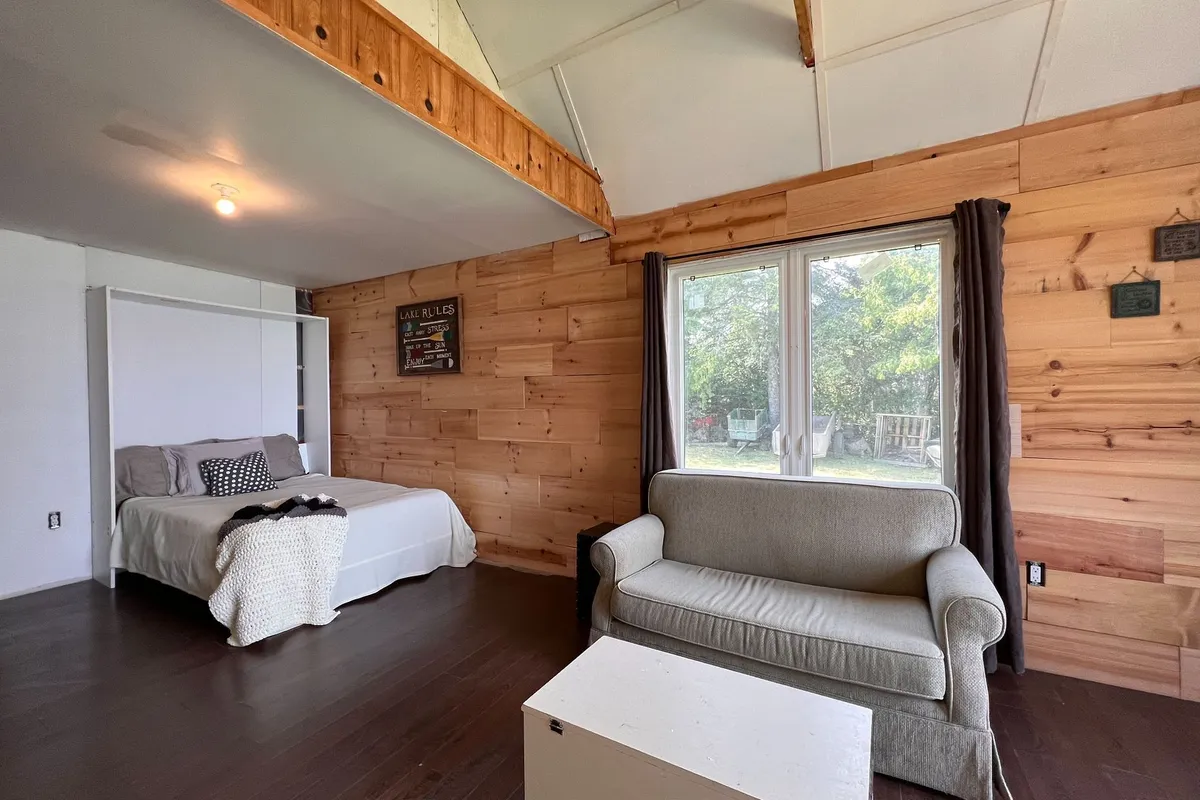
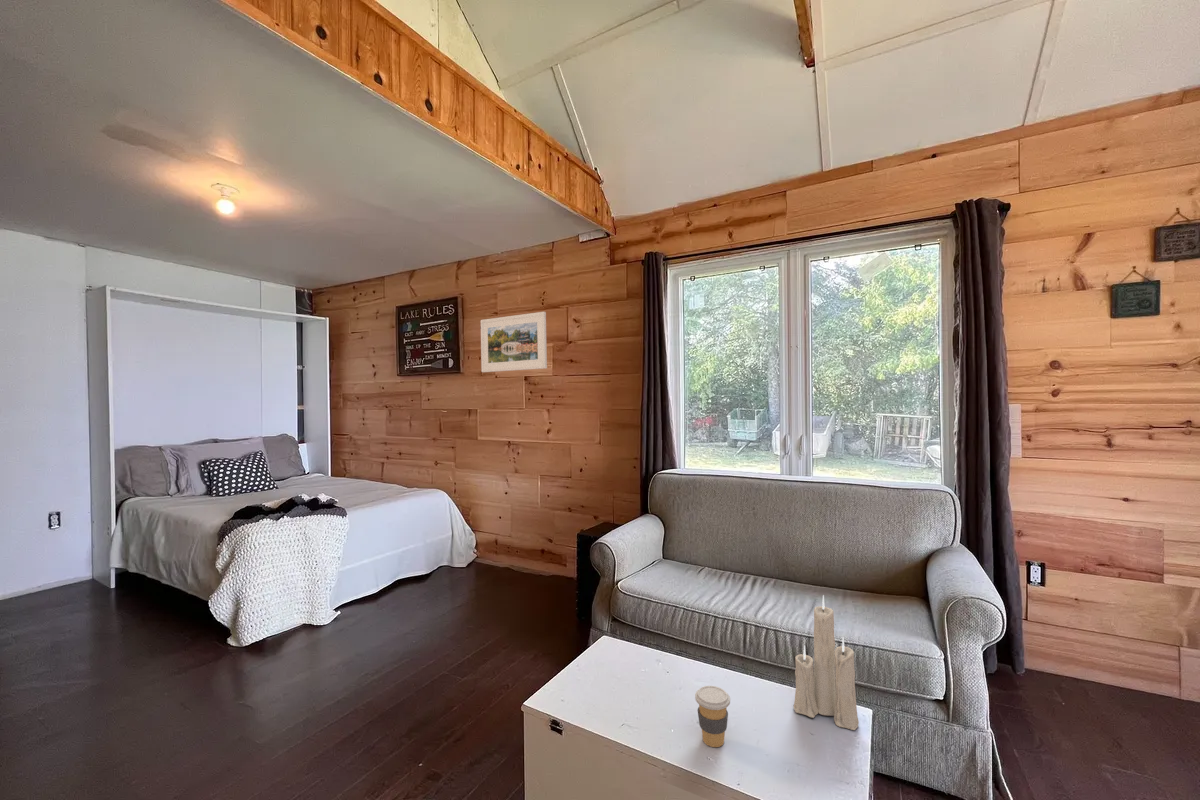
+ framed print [480,311,548,373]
+ candle [793,594,860,731]
+ coffee cup [694,685,731,748]
